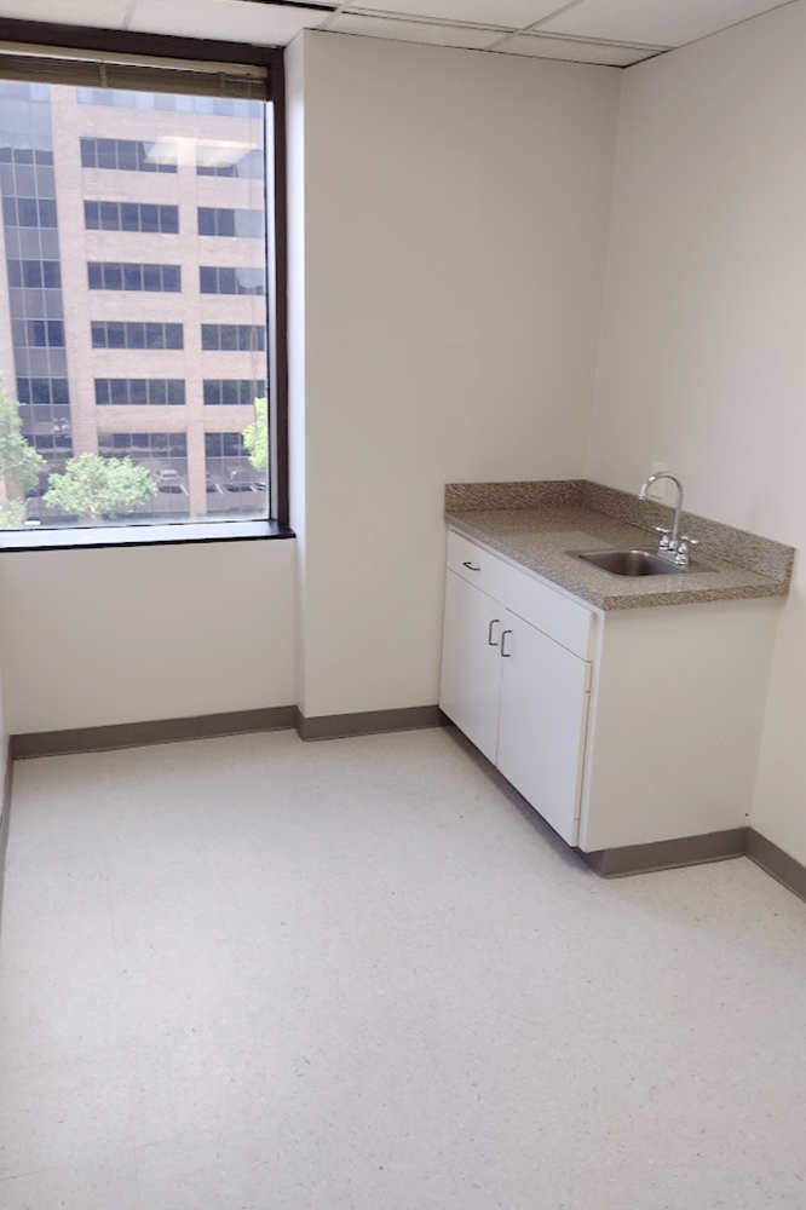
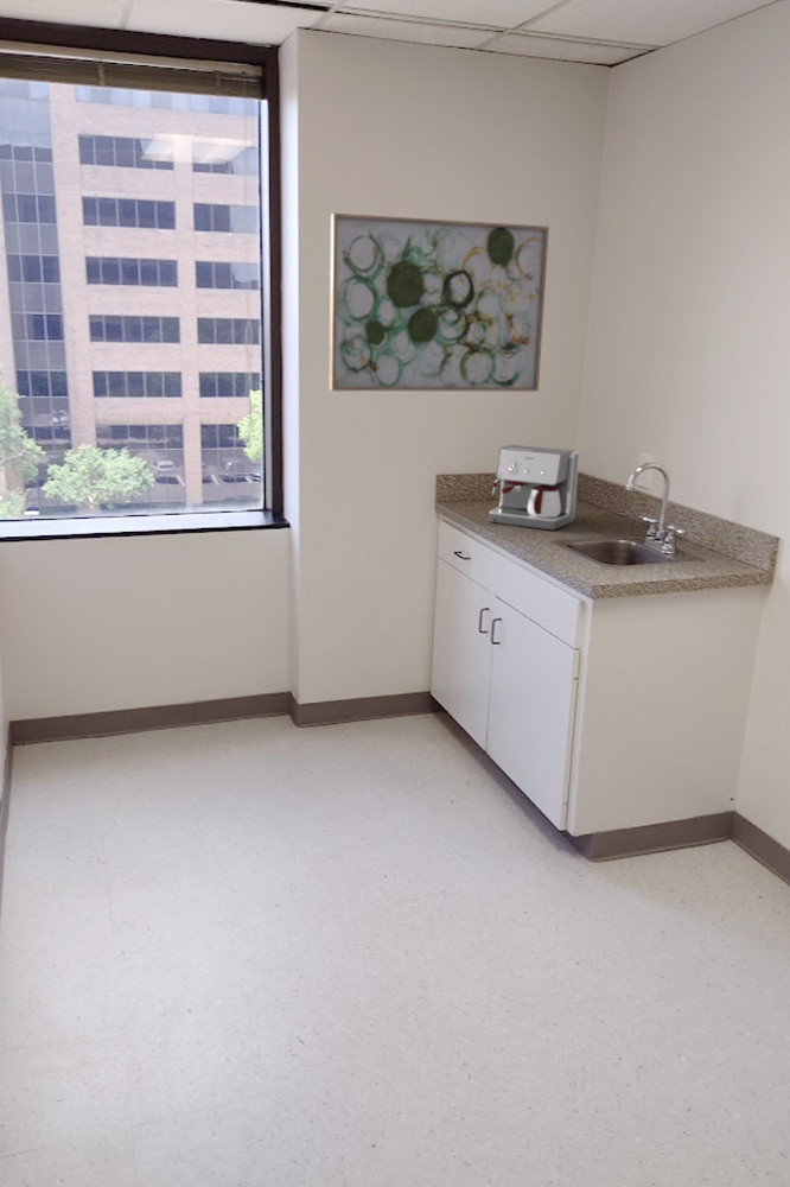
+ wall art [329,212,550,393]
+ coffee maker [488,444,580,532]
